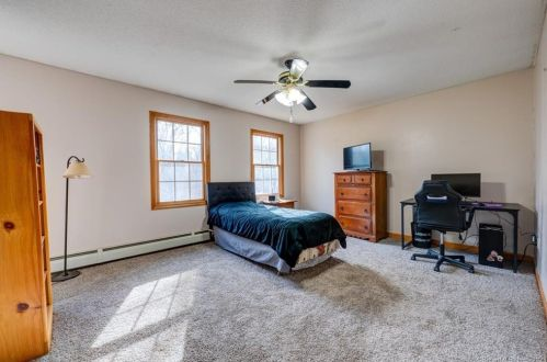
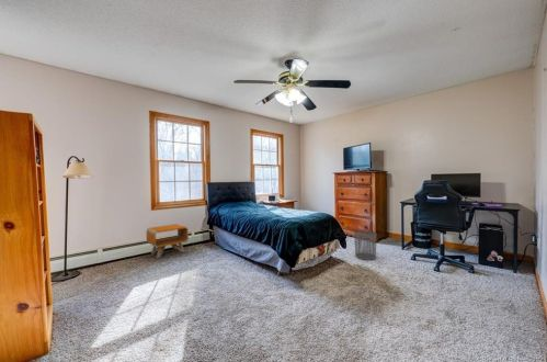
+ waste bin [353,229,378,261]
+ nightstand [146,223,190,260]
